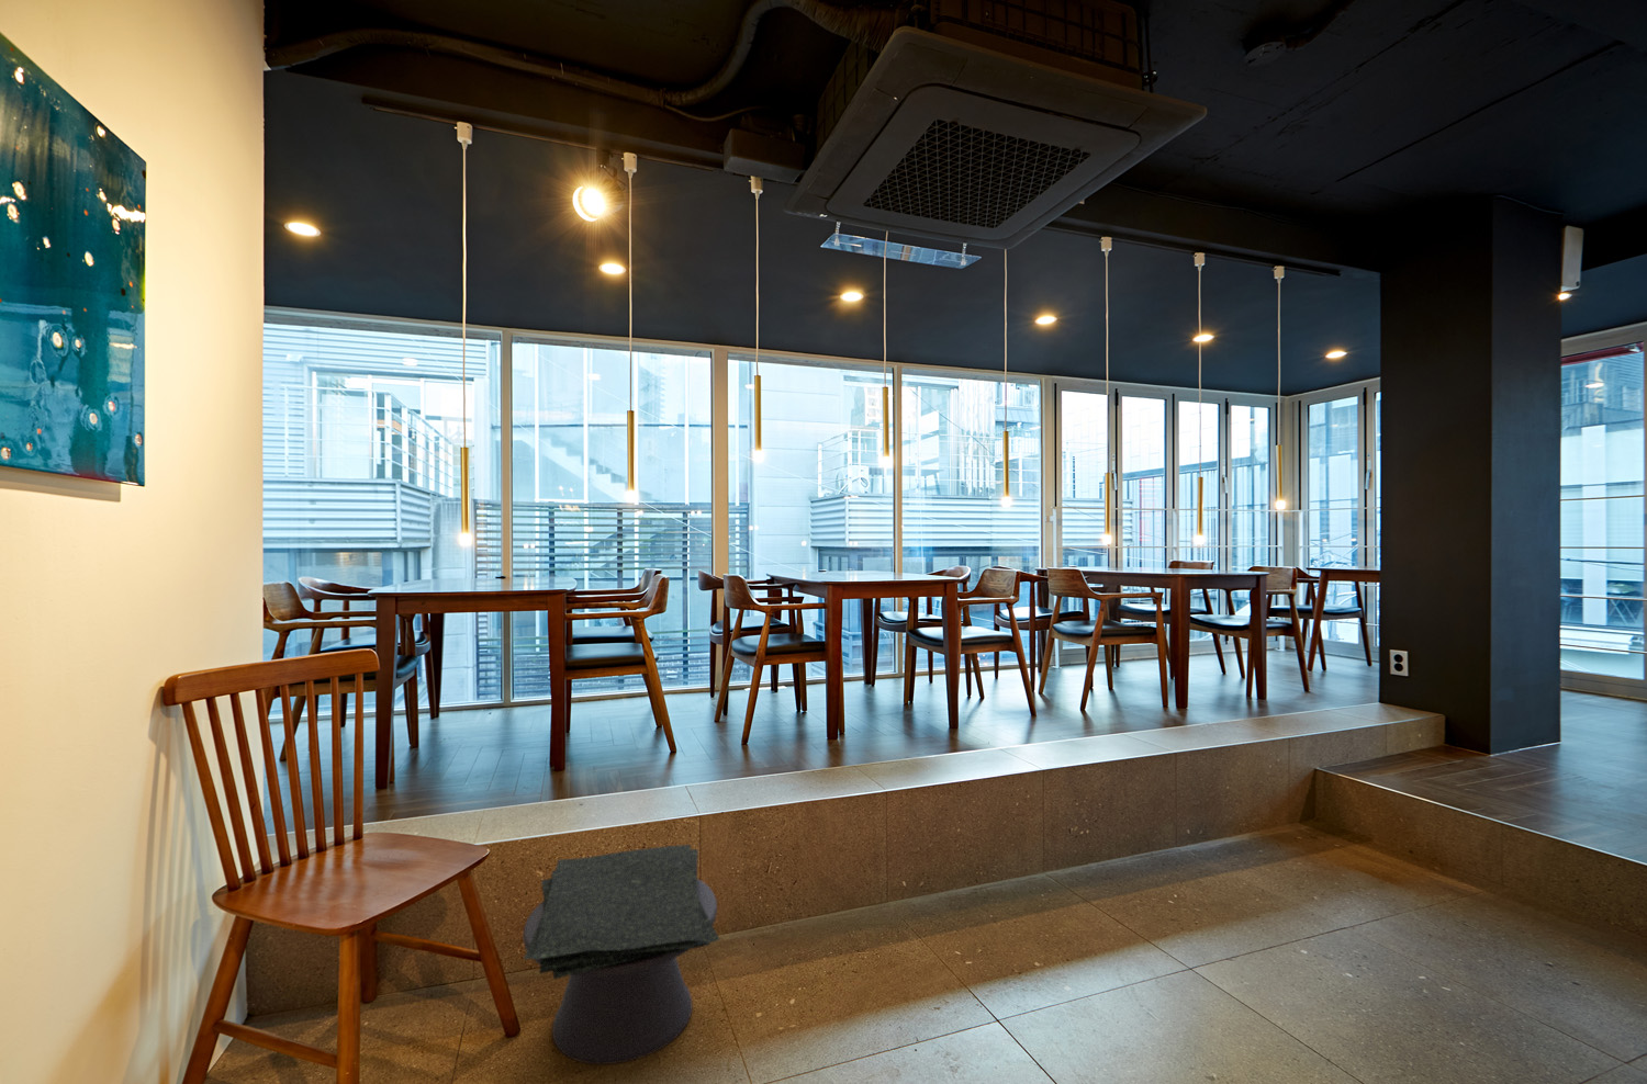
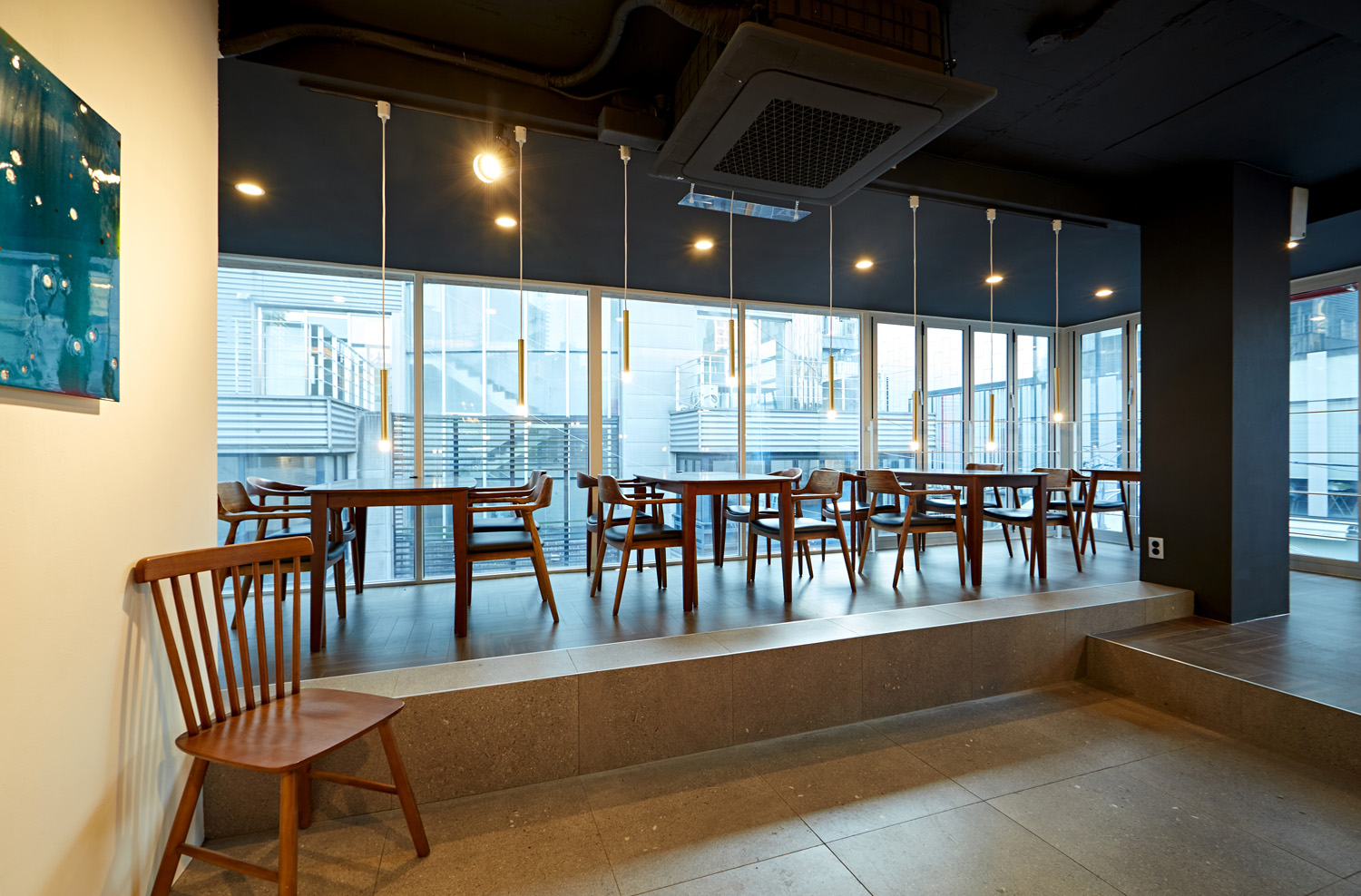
- side table [522,843,721,1066]
